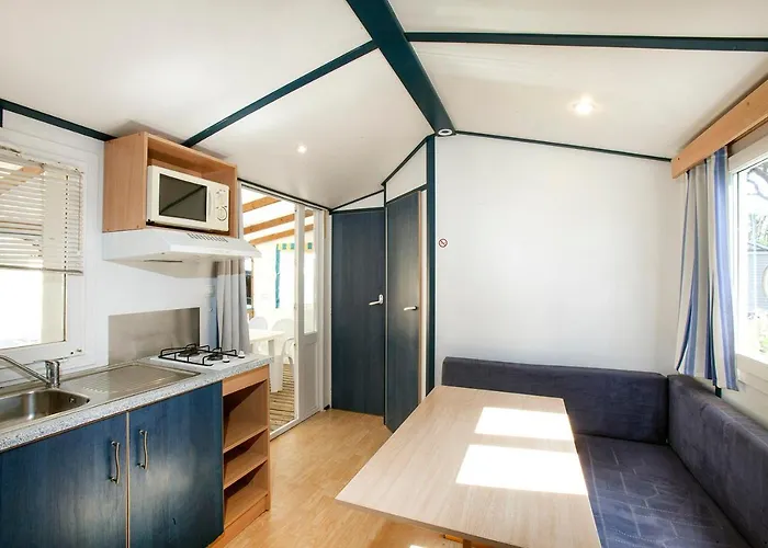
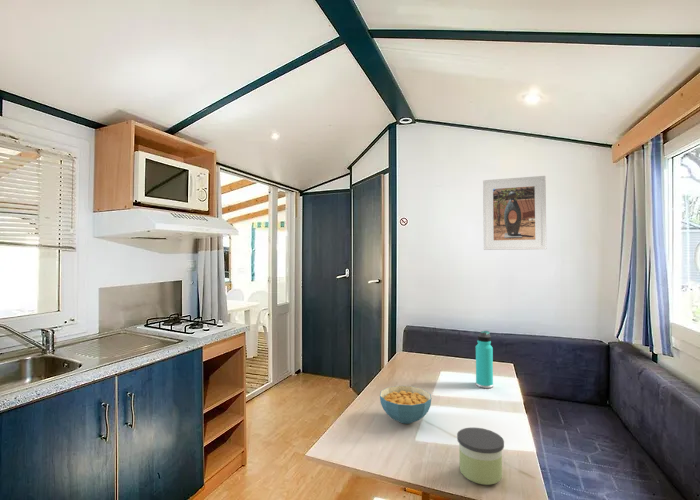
+ cereal bowl [379,385,432,425]
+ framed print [482,175,547,251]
+ thermos bottle [475,330,494,389]
+ candle [456,427,505,486]
